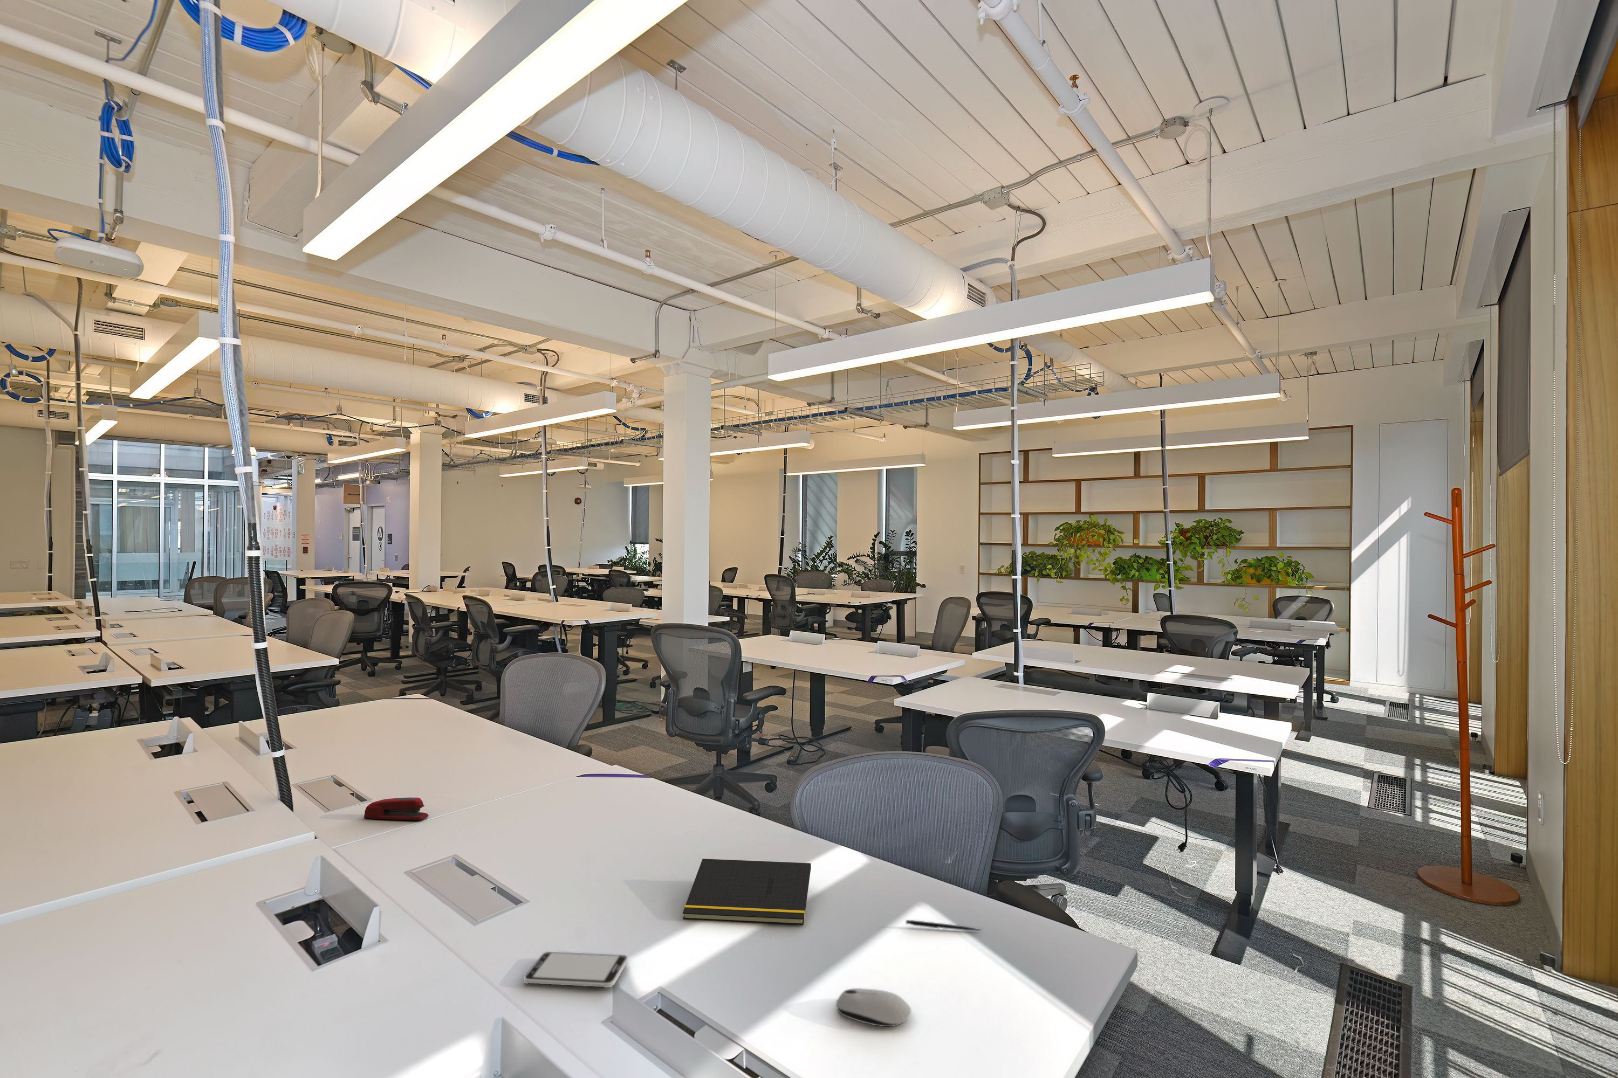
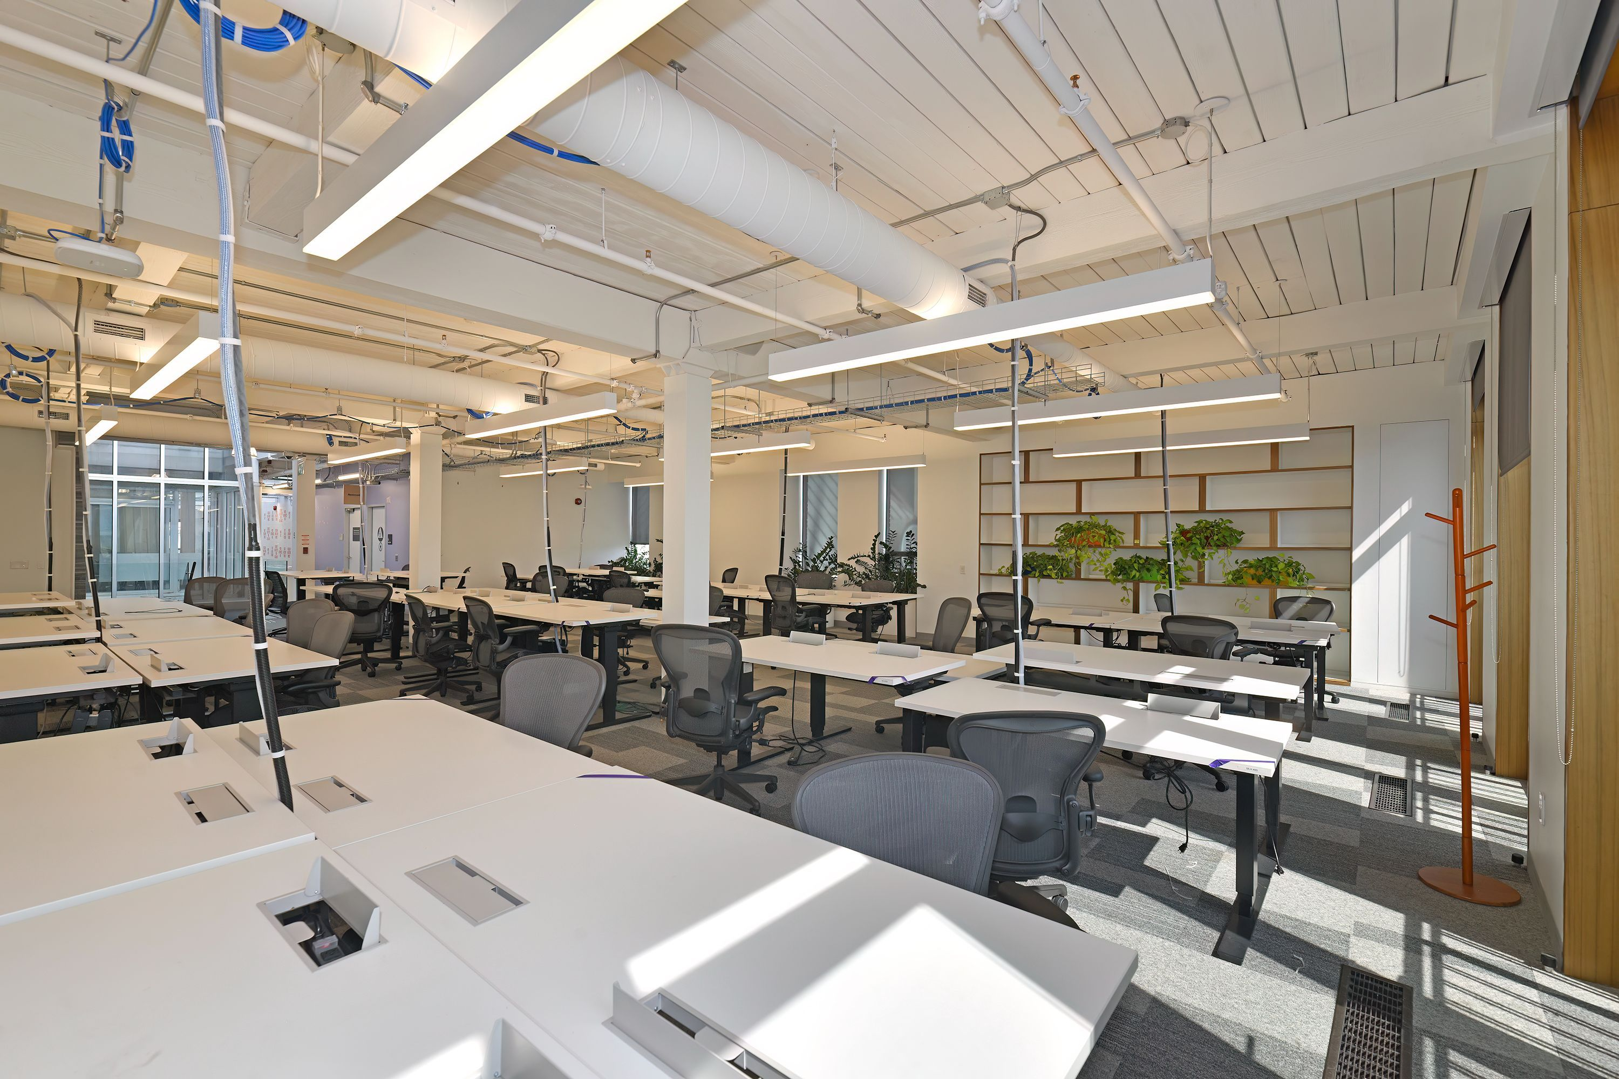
- computer mouse [835,988,911,1027]
- notepad [683,858,811,925]
- smartphone [524,952,627,988]
- pen [905,919,982,931]
- stapler [364,796,429,821]
